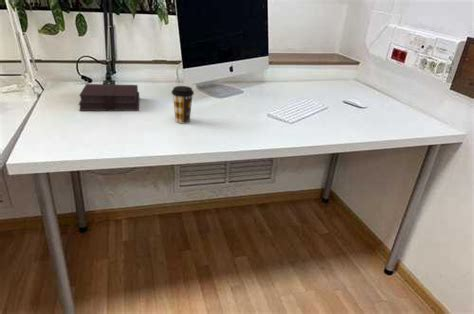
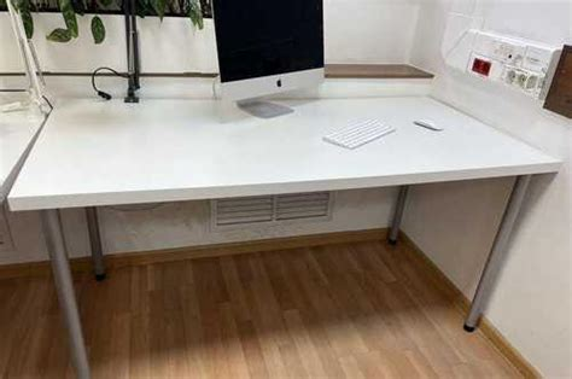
- coffee cup [170,85,195,124]
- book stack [78,83,140,112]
